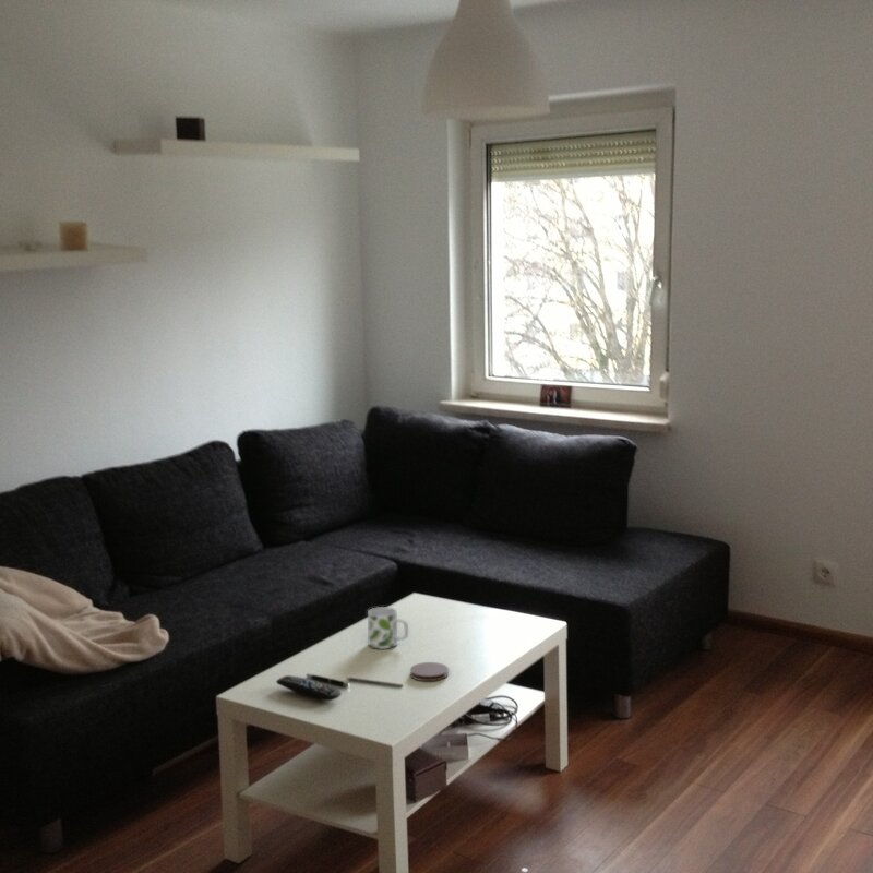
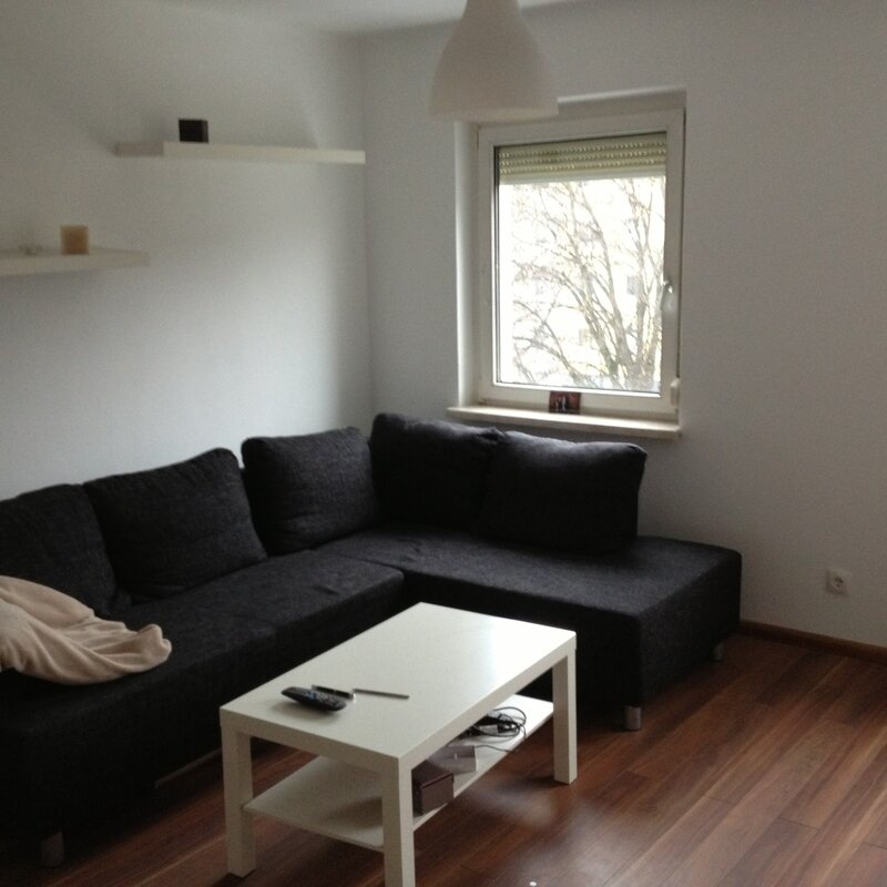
- mug [367,606,409,650]
- coaster [409,661,450,682]
